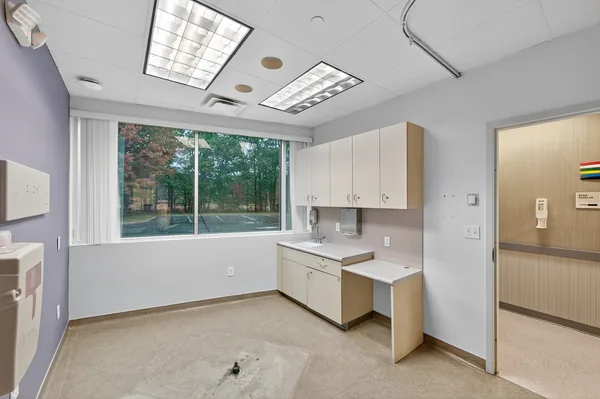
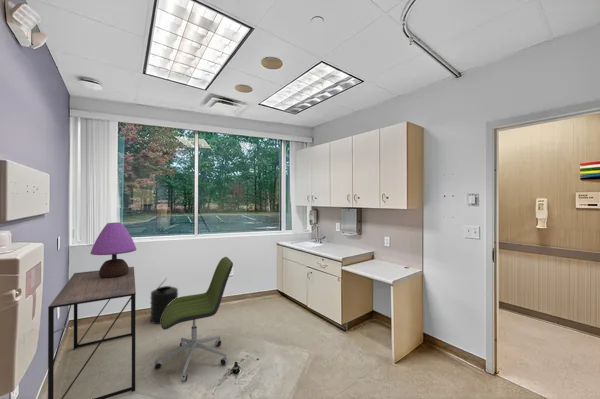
+ desk [47,266,137,399]
+ table lamp [90,222,138,278]
+ trash can [149,277,179,325]
+ office chair [153,256,234,383]
